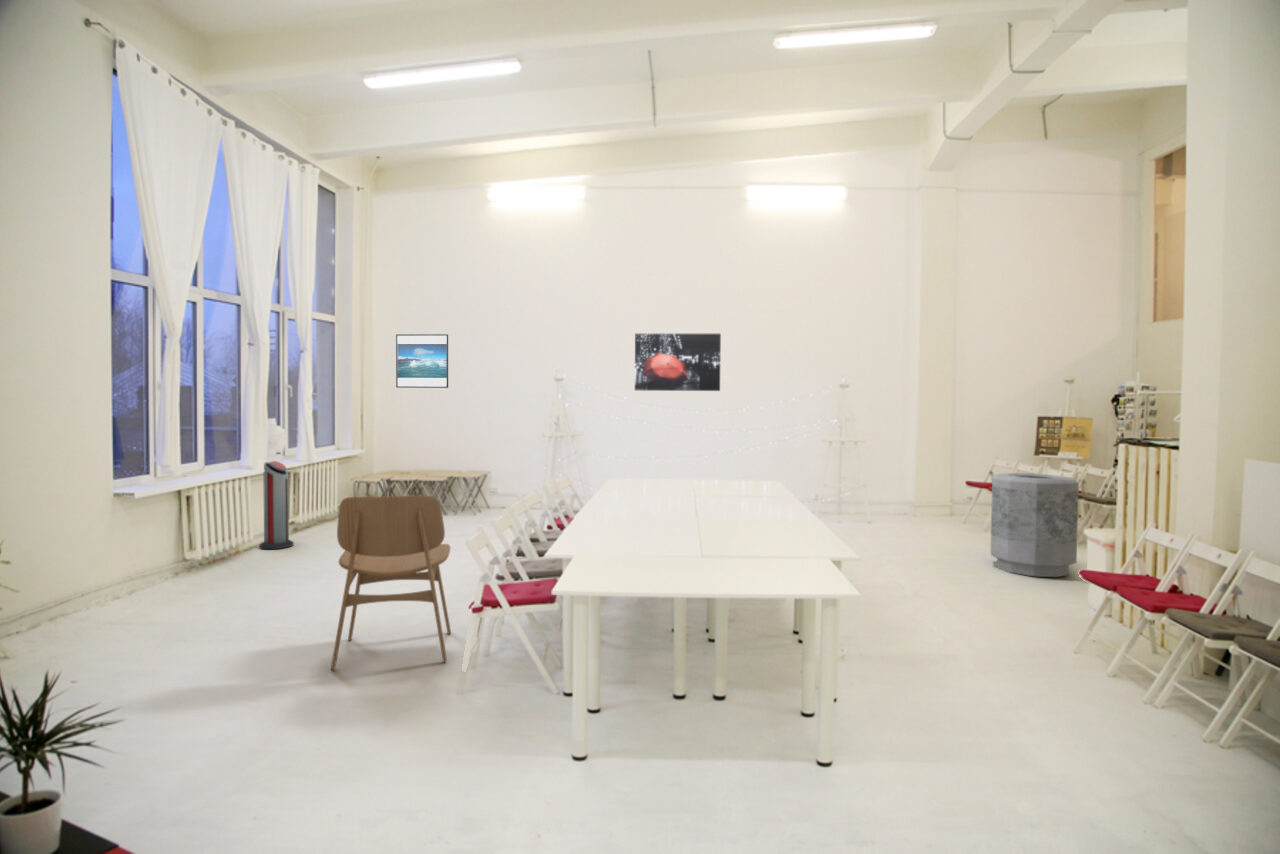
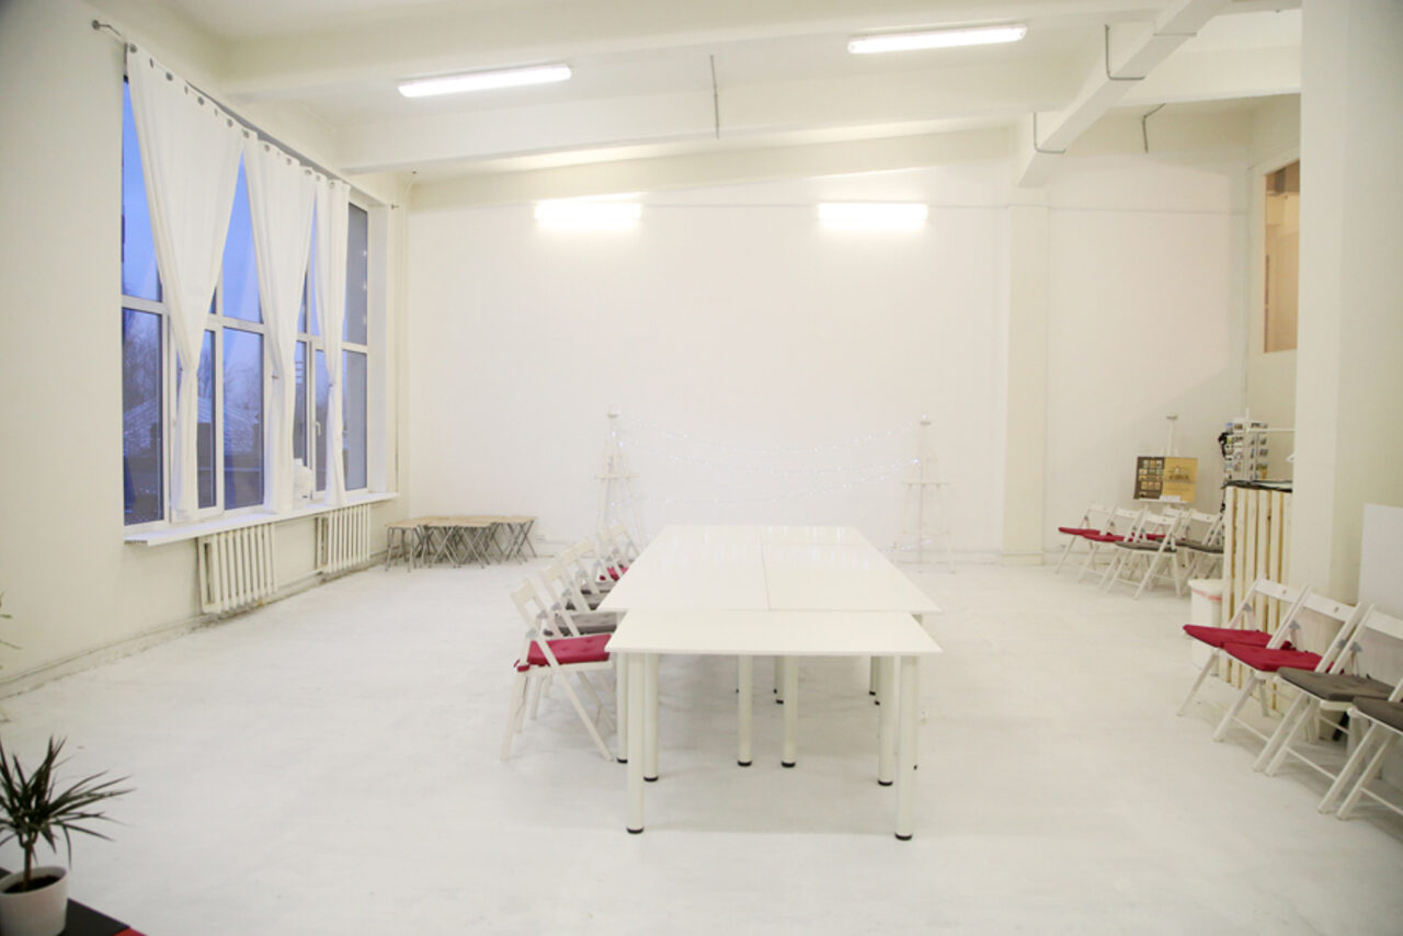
- trash can [990,472,1080,578]
- dining chair [330,495,452,671]
- wall art [634,333,722,392]
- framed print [395,333,449,389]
- air purifier [258,460,295,550]
